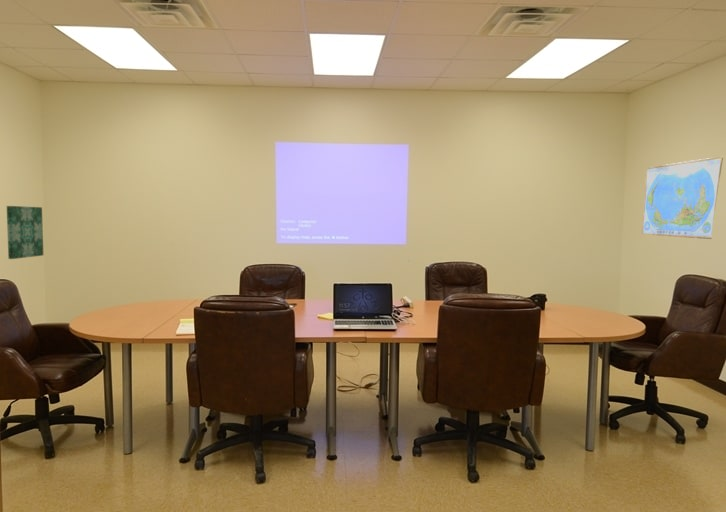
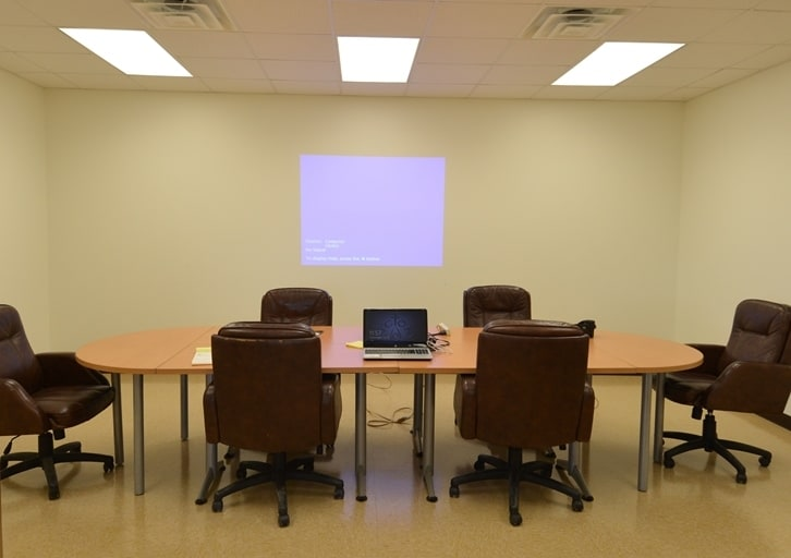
- world map [641,156,724,240]
- wall art [6,205,45,260]
